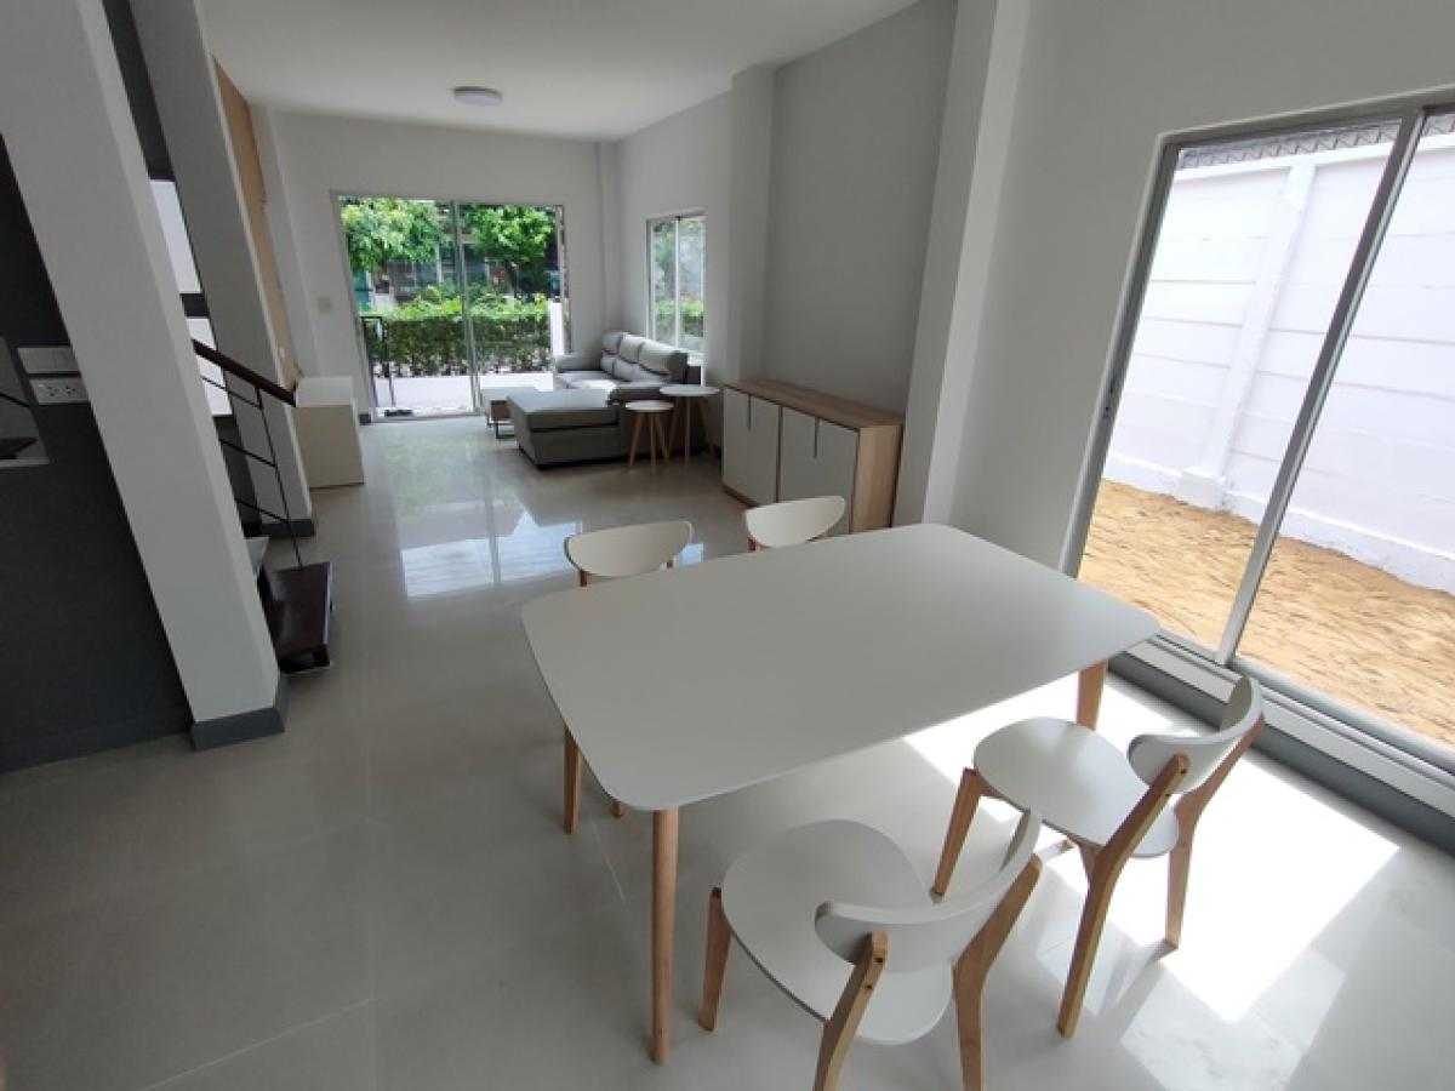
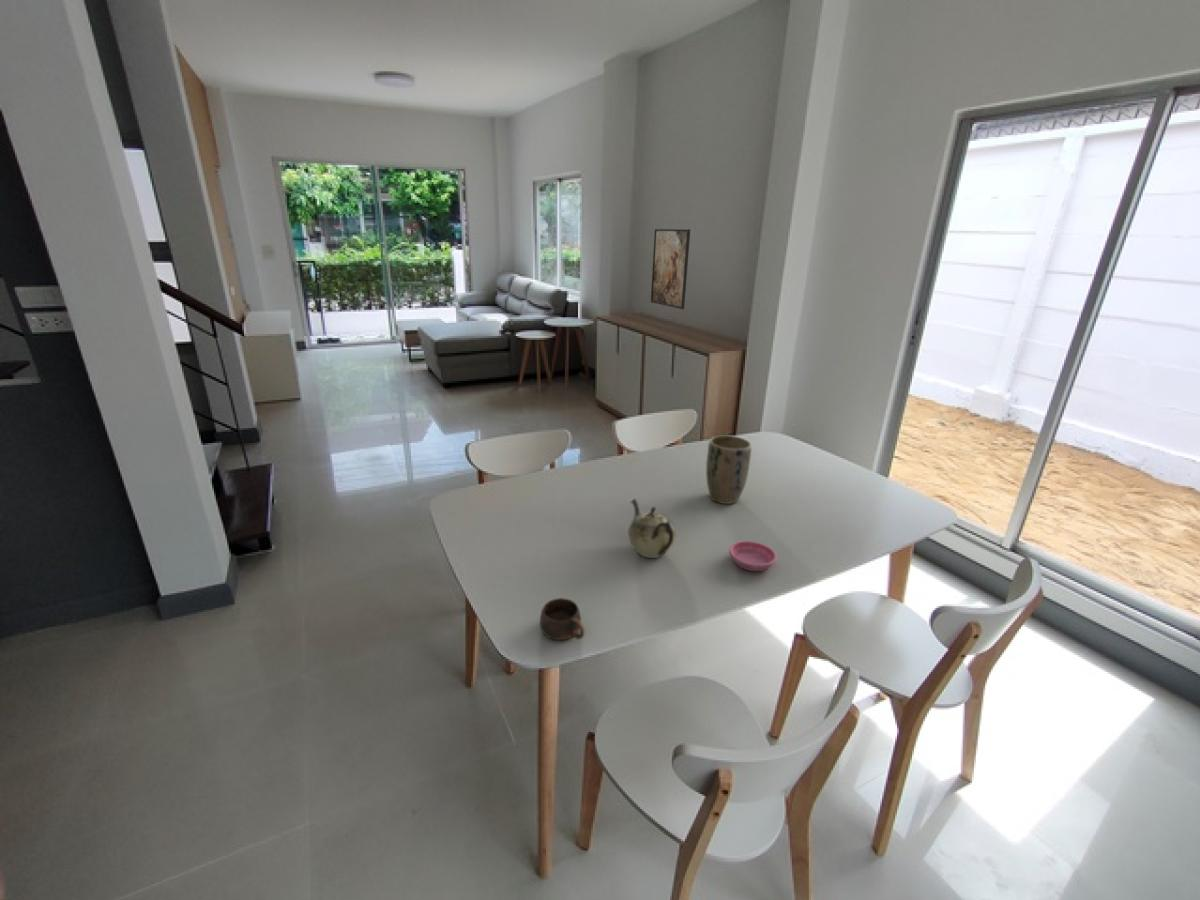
+ saucer [728,540,778,572]
+ cup [539,597,586,641]
+ teapot [627,498,677,559]
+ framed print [650,228,691,310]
+ plant pot [705,434,752,505]
